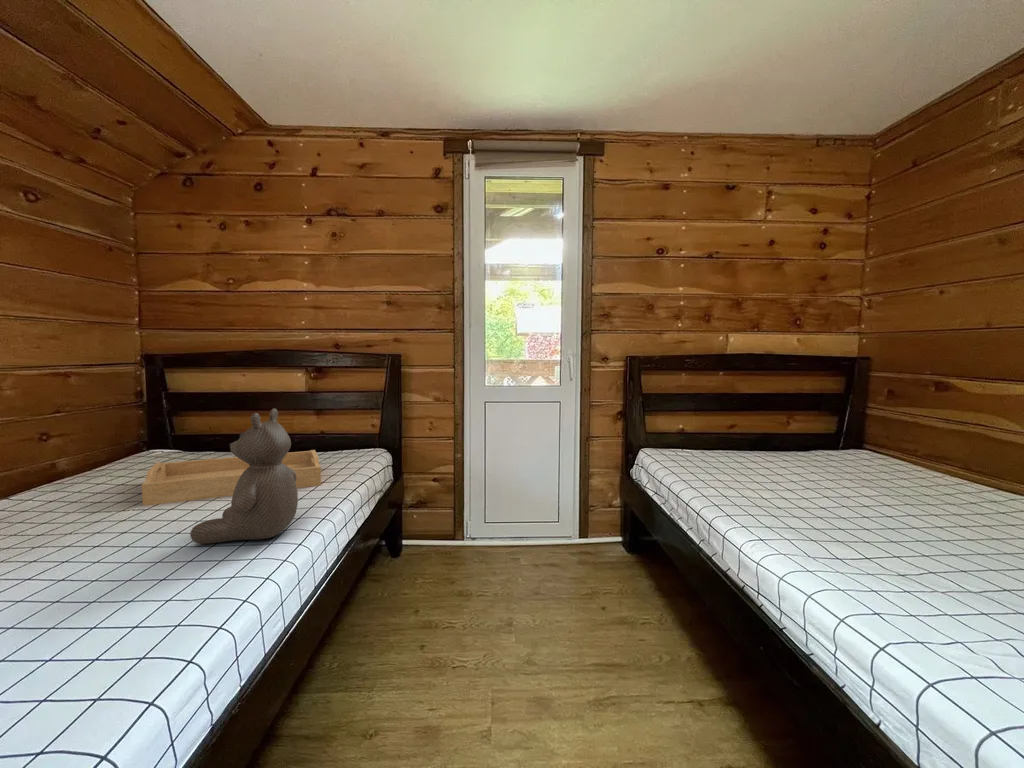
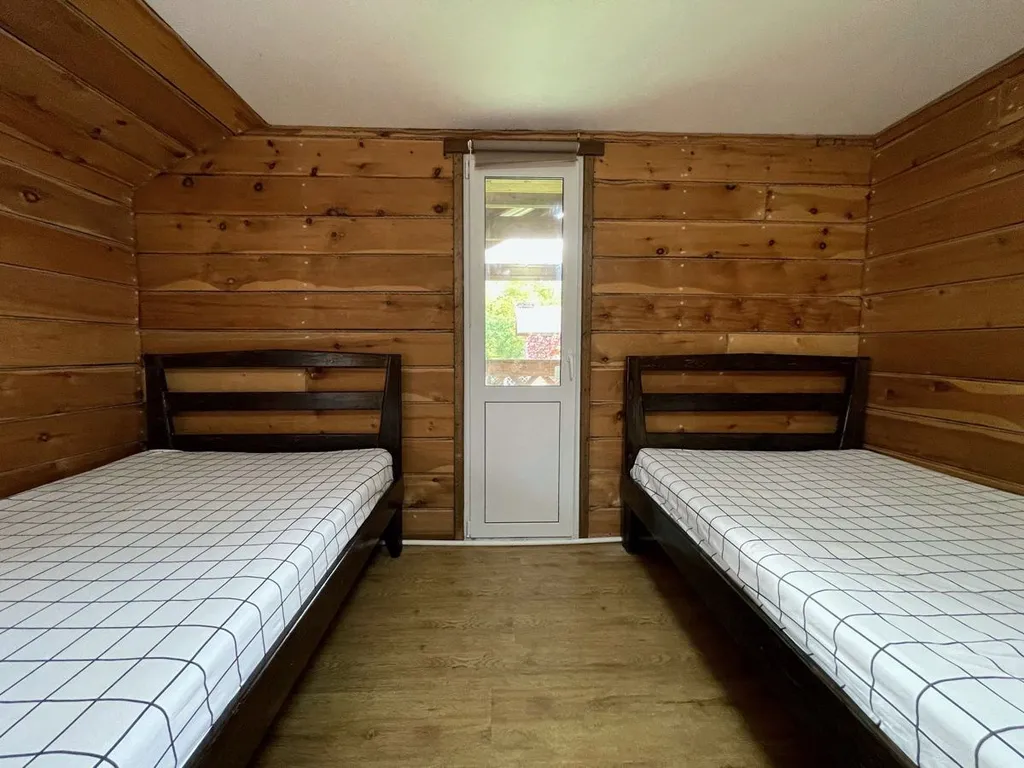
- teddy bear [189,408,299,545]
- serving tray [141,449,322,507]
